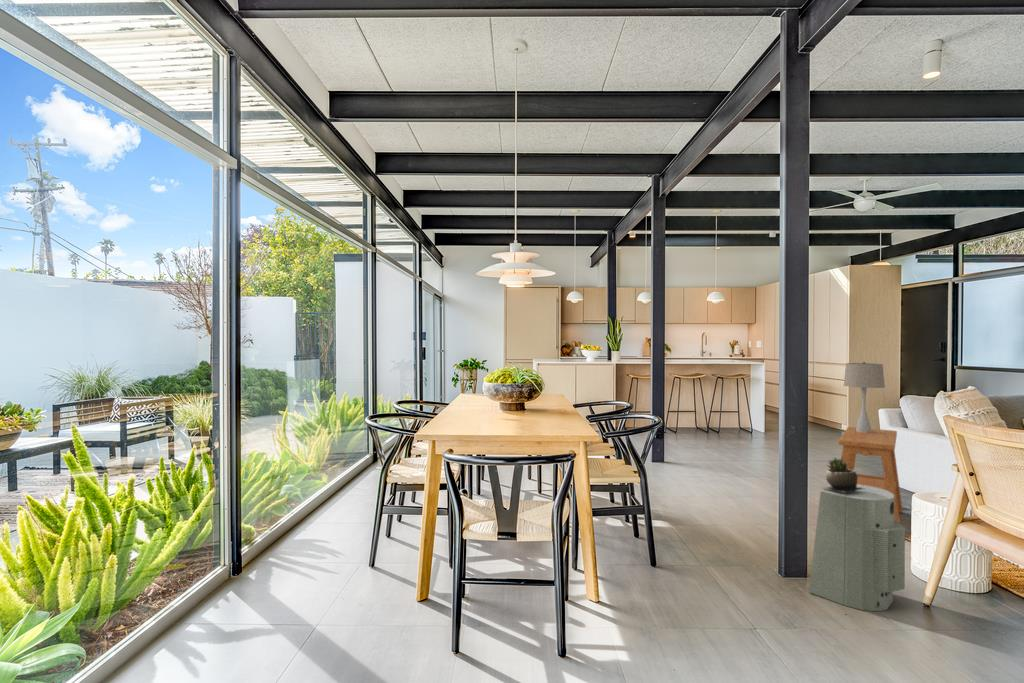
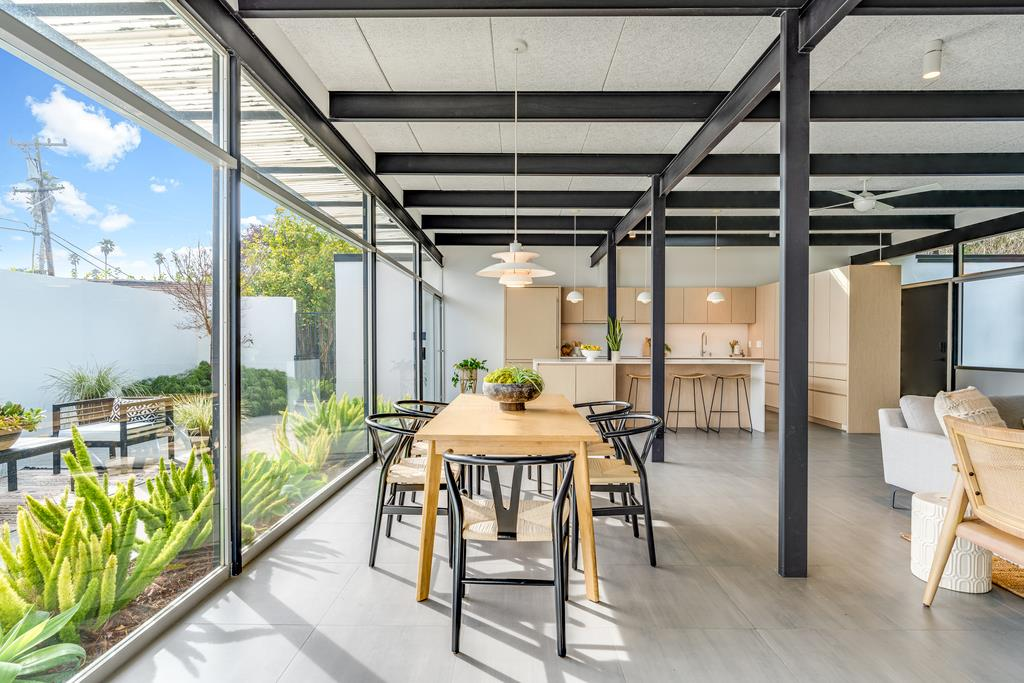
- fan [808,484,906,612]
- side table [837,426,904,523]
- table lamp [843,361,886,433]
- succulent plant [819,456,865,492]
